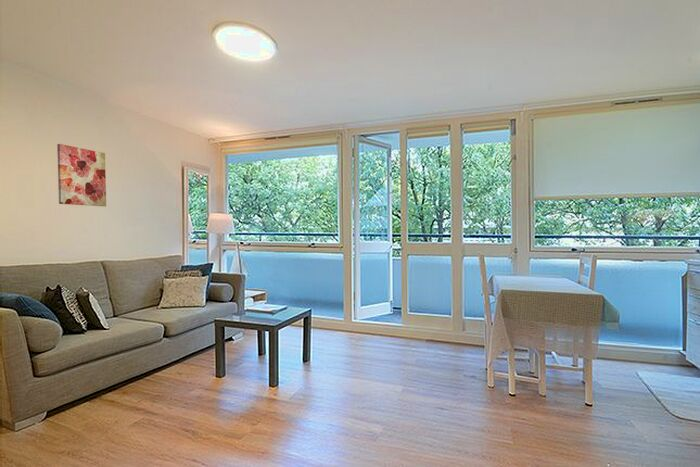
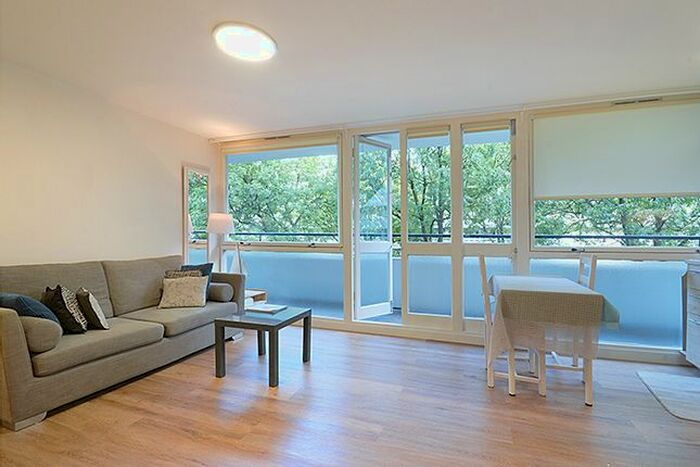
- wall art [56,143,107,207]
